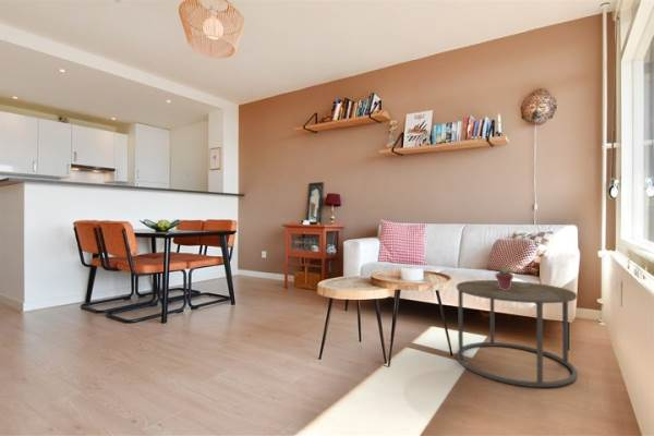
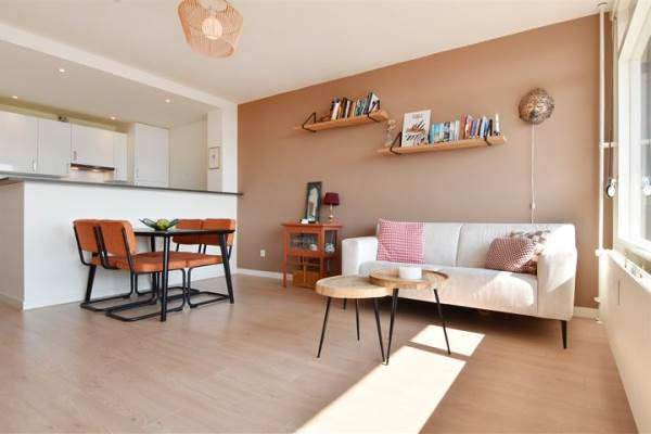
- potted succulent [494,267,514,290]
- side table [456,279,579,388]
